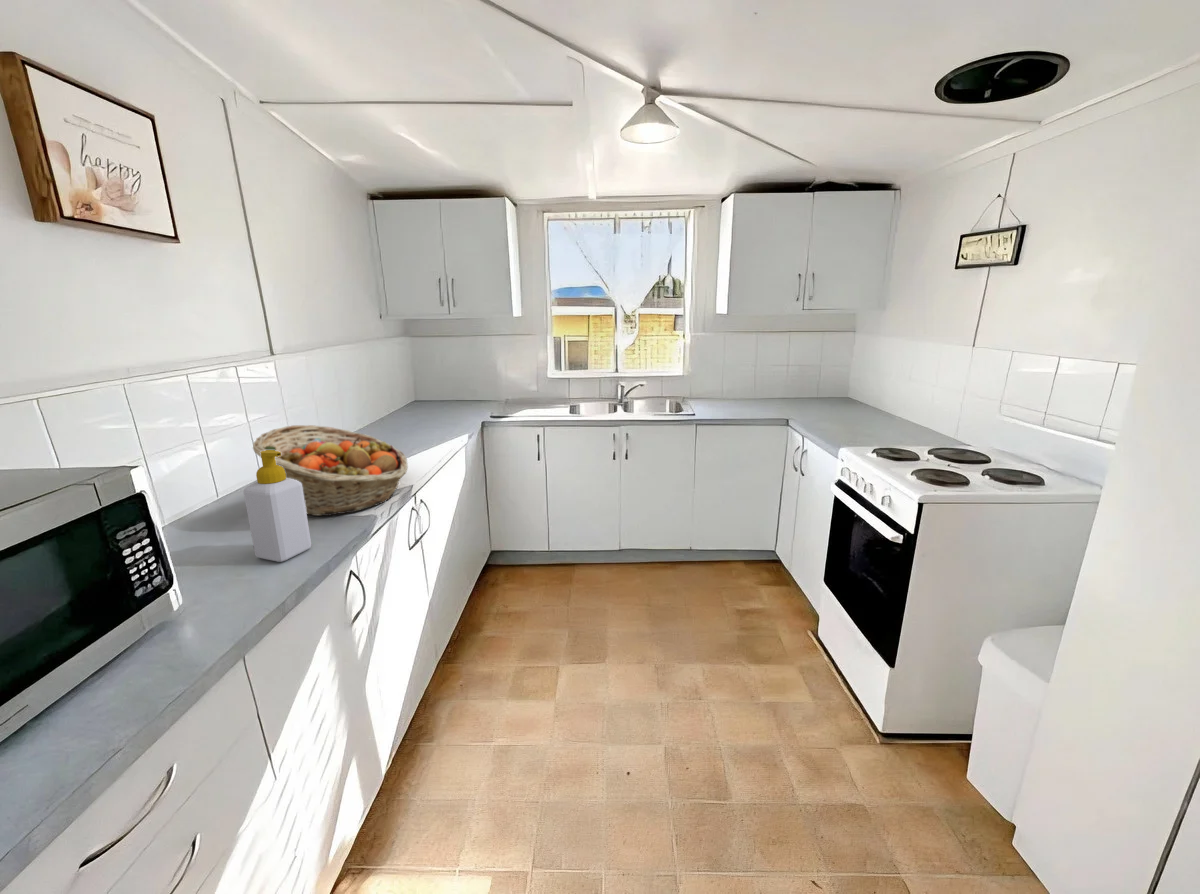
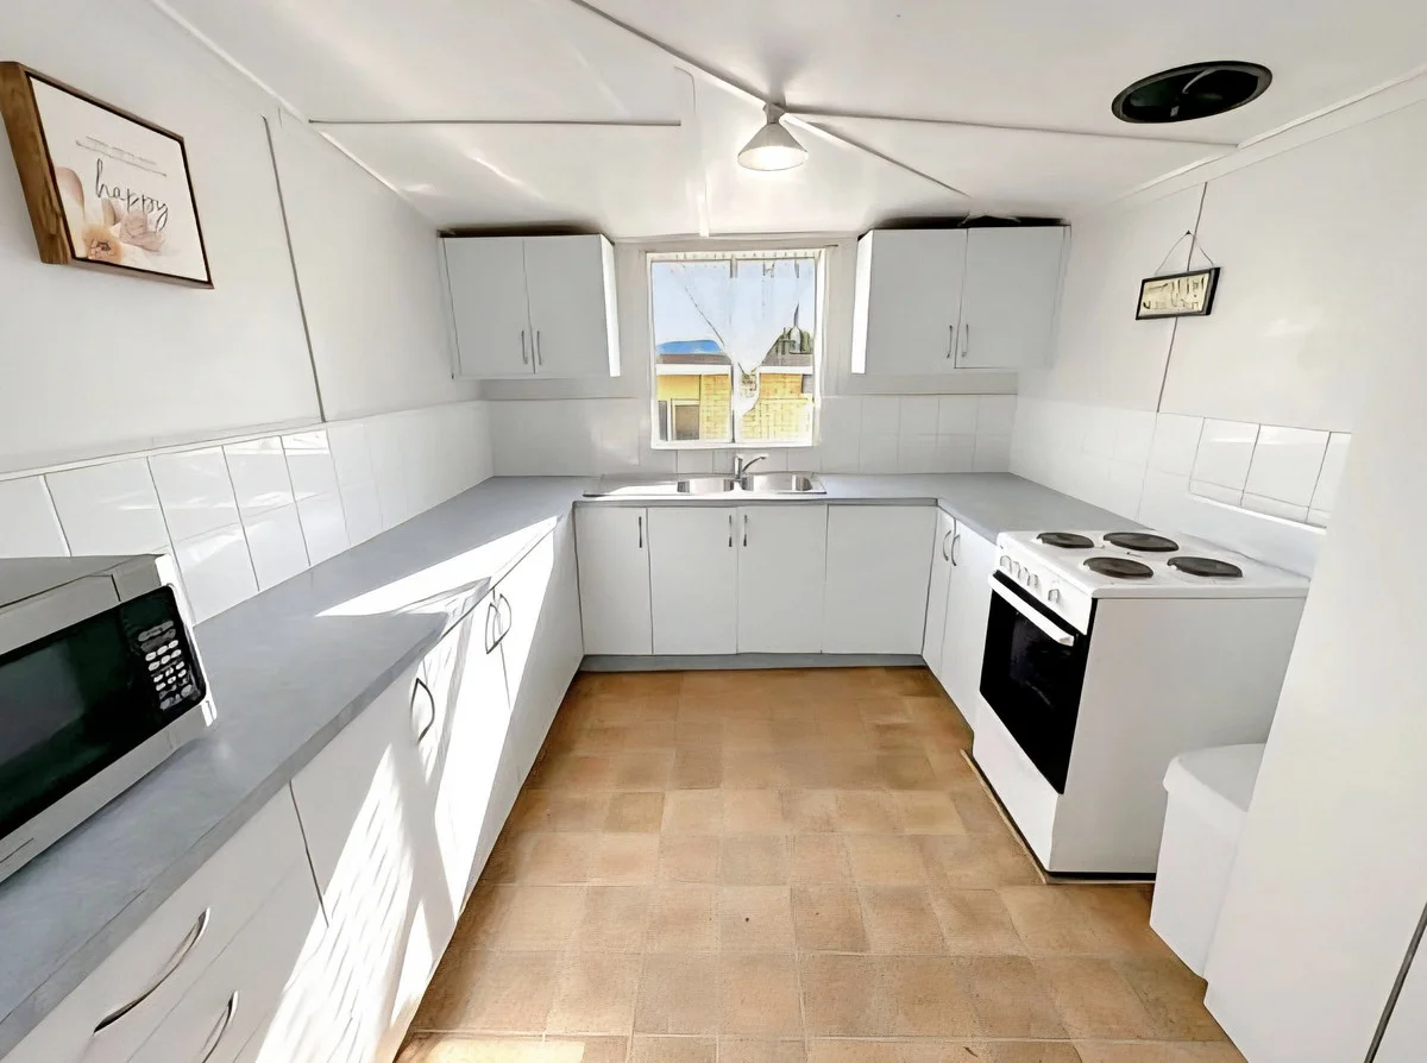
- fruit basket [252,424,409,517]
- soap bottle [243,450,312,563]
